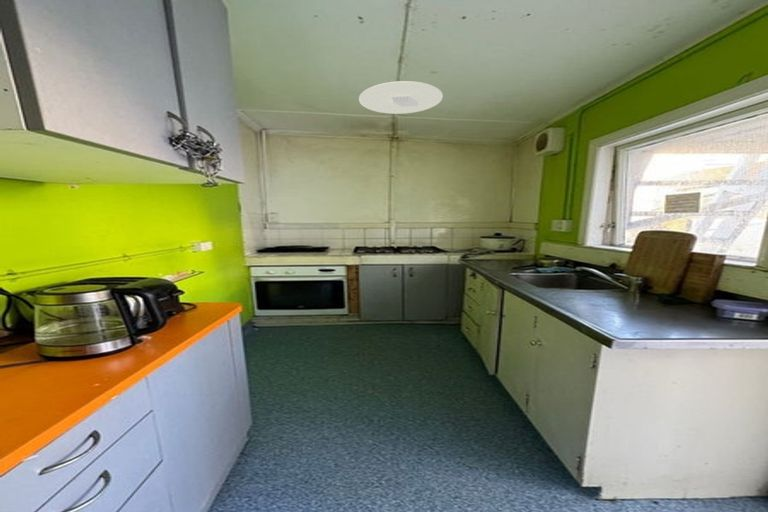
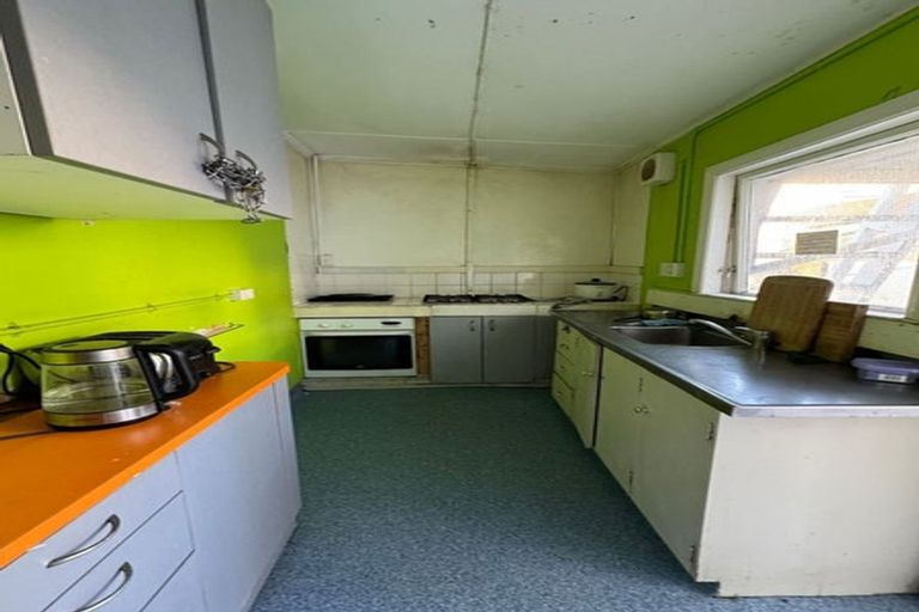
- ceiling light [358,80,444,115]
